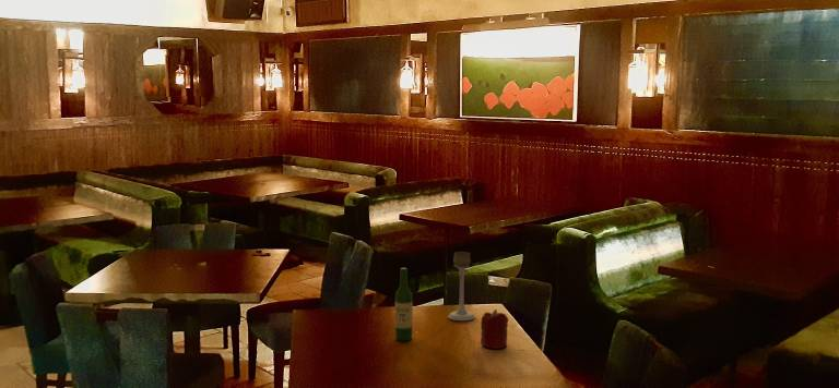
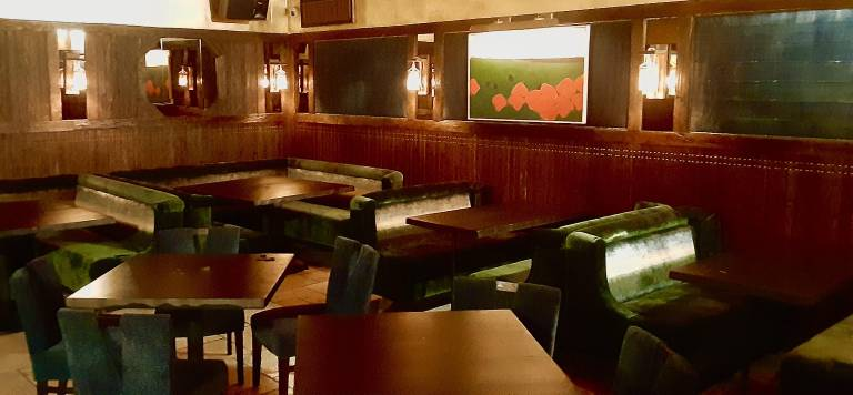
- wine bottle [394,267,414,342]
- candle holder [447,251,476,322]
- candle [480,308,509,350]
